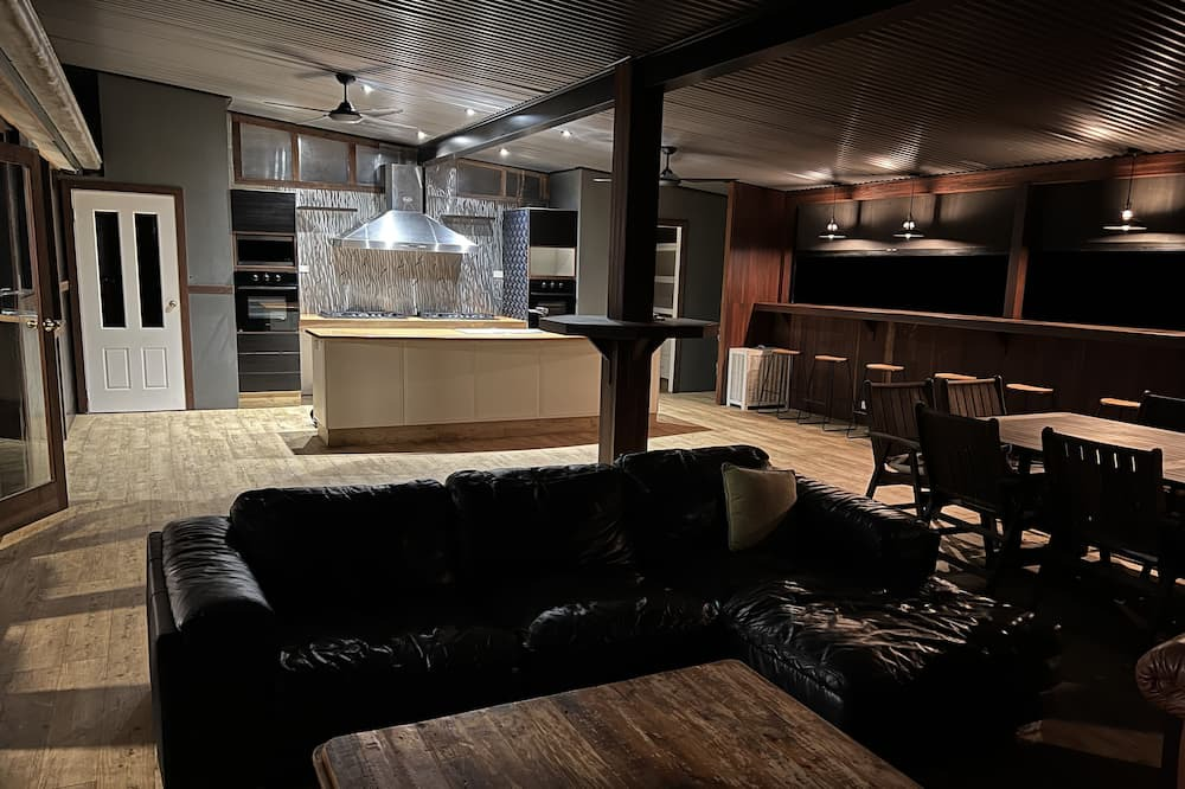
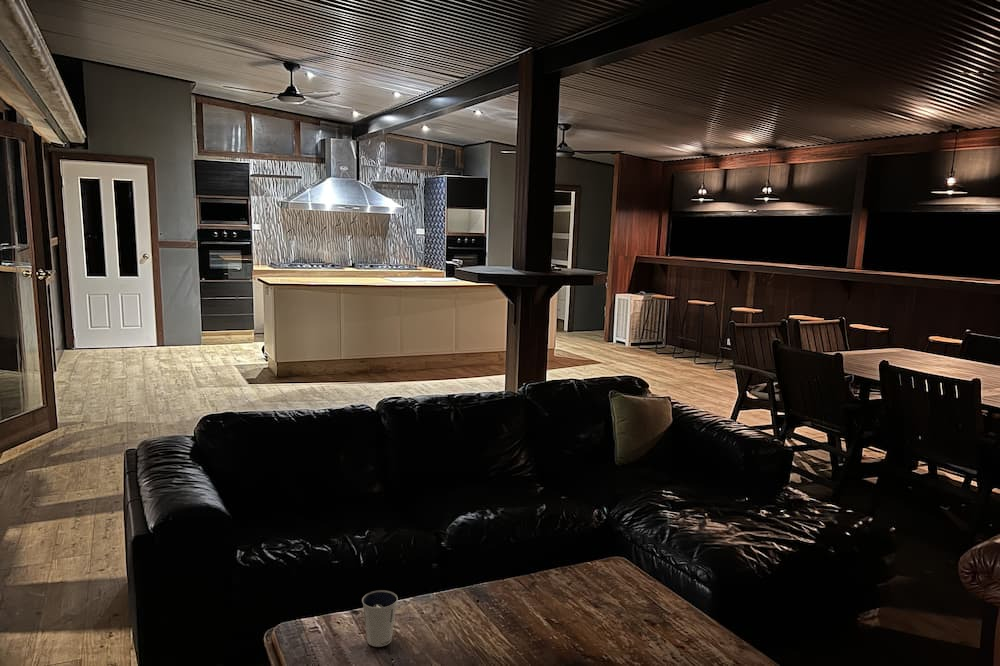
+ dixie cup [361,589,399,648]
